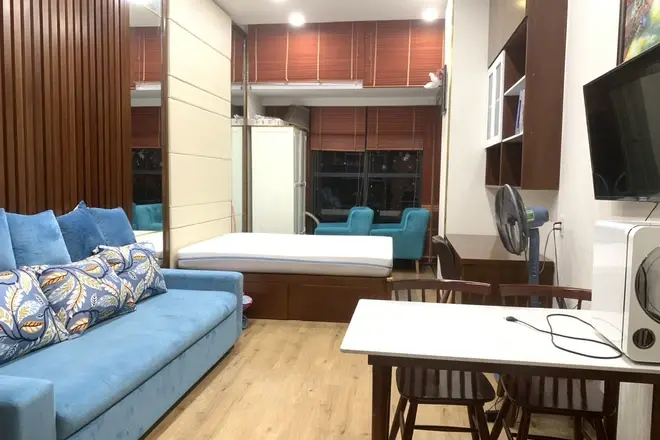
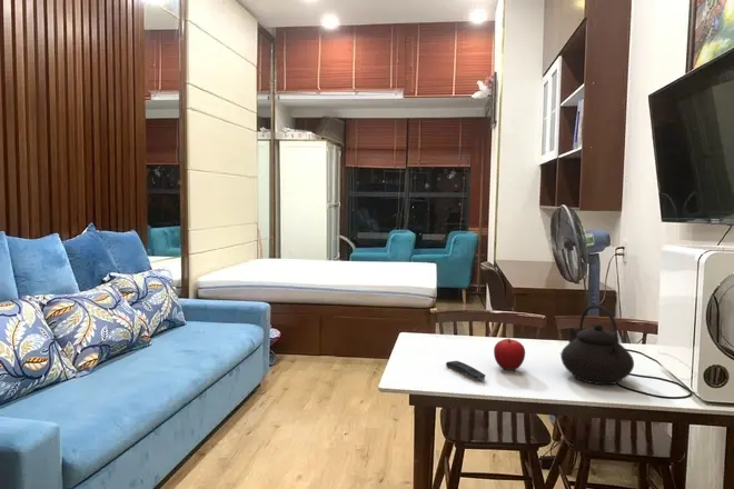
+ fruit [493,338,526,371]
+ remote control [445,360,486,381]
+ teapot [559,303,635,386]
